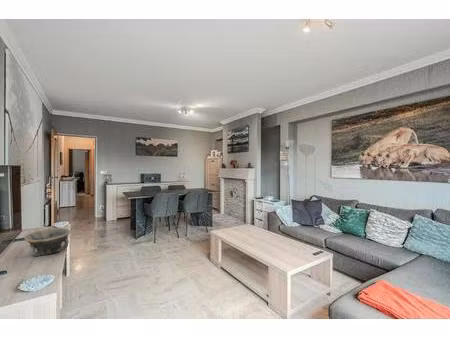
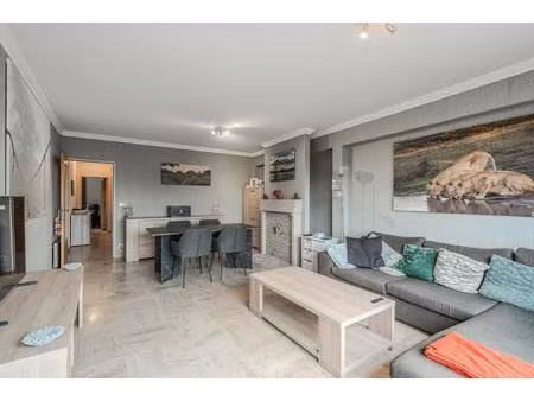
- bowl [23,227,72,257]
